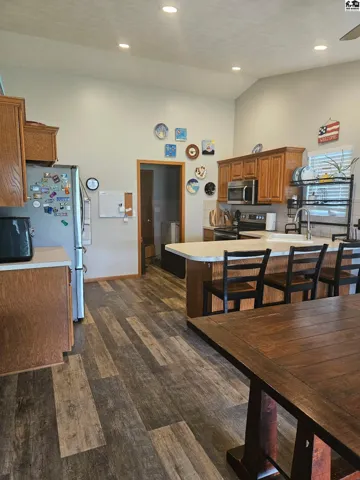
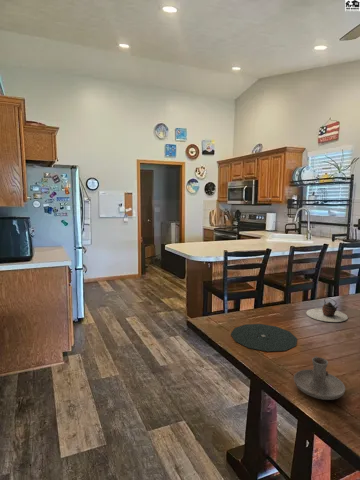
+ plate [230,323,298,352]
+ candle holder [293,355,346,401]
+ teapot [305,297,349,323]
